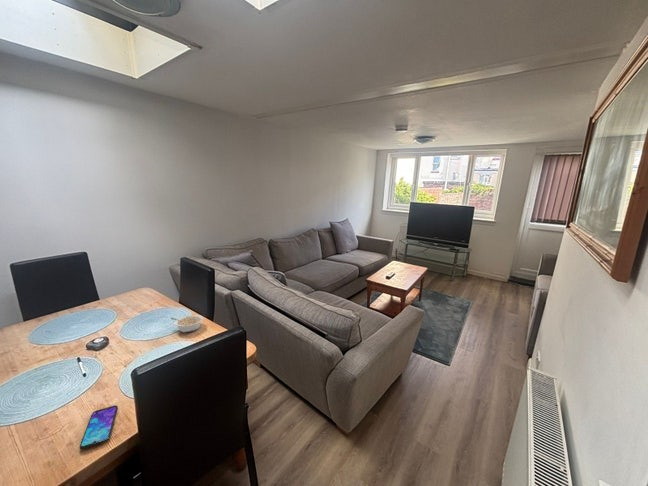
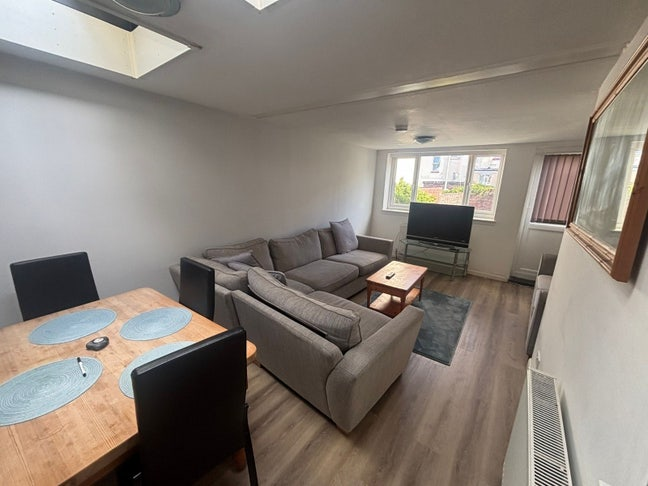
- legume [170,314,204,333]
- smartphone [79,404,119,450]
